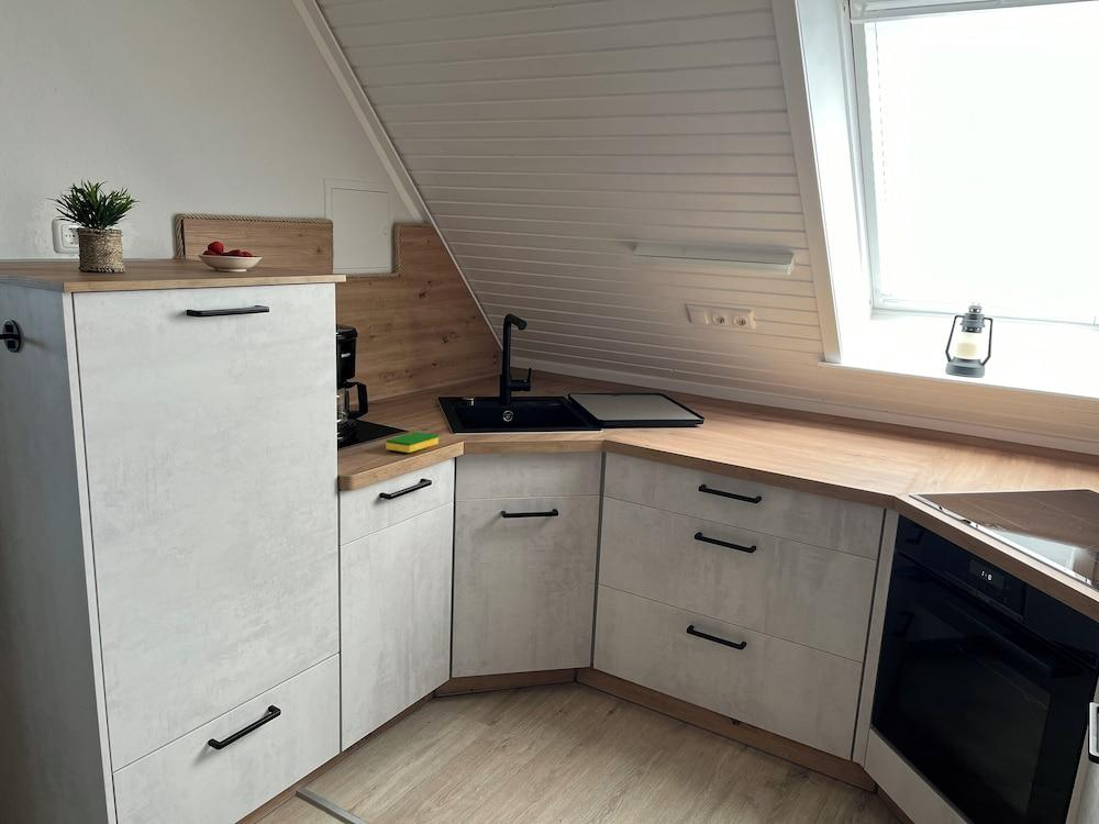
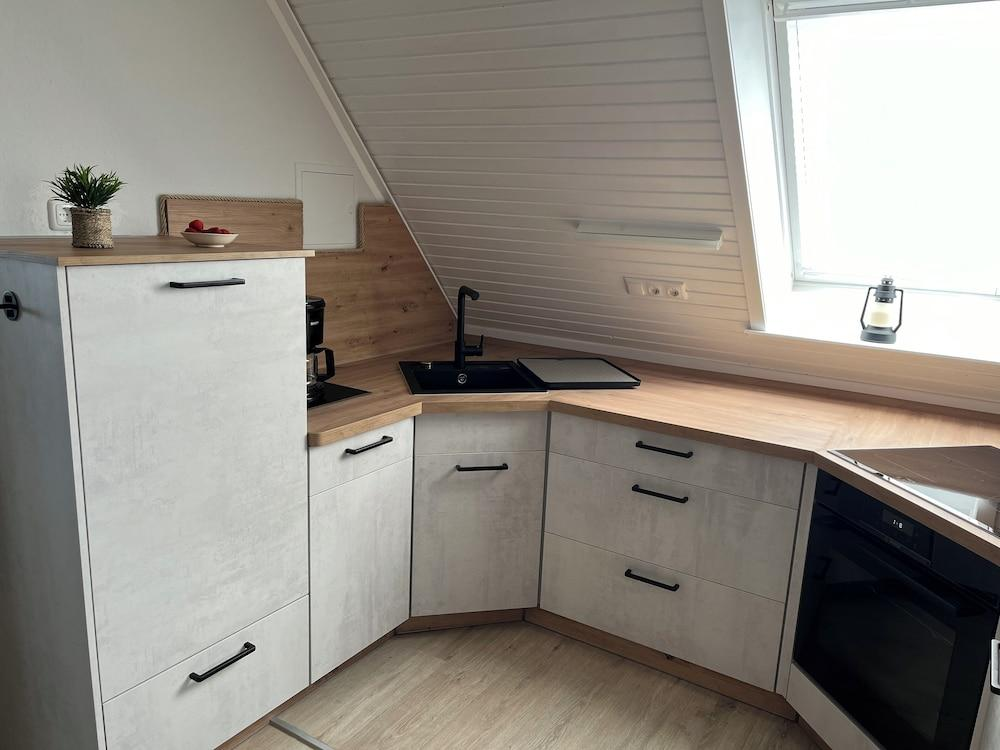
- dish sponge [385,431,440,454]
